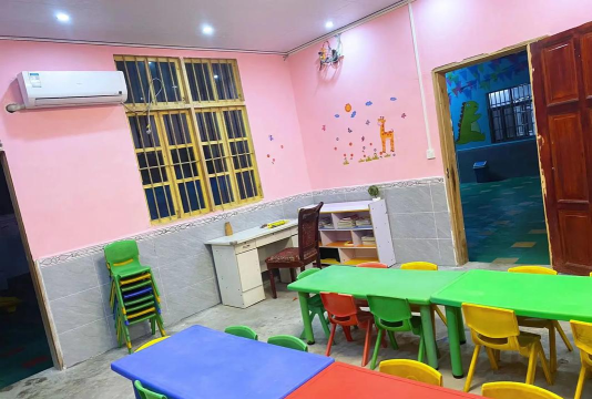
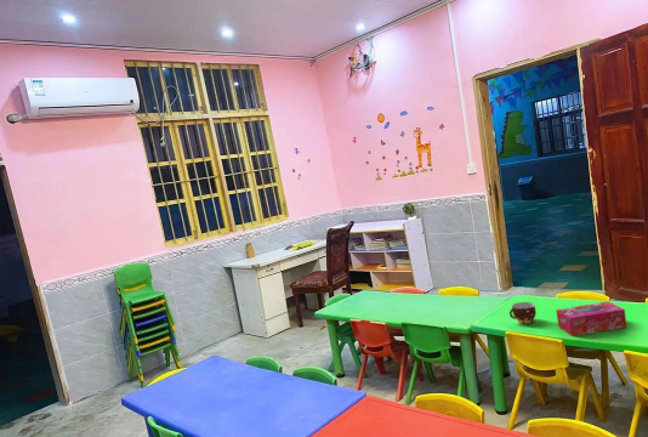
+ tissue box [555,300,629,337]
+ cup [508,301,538,325]
